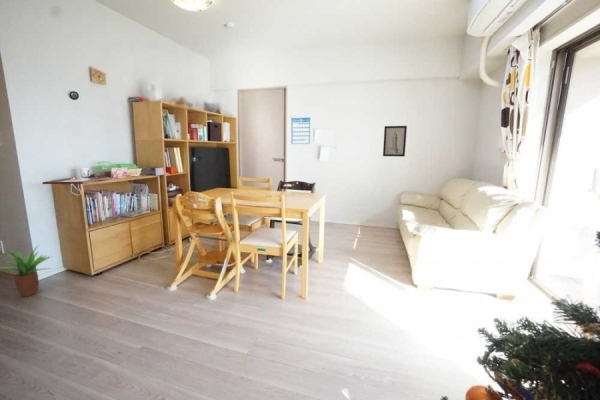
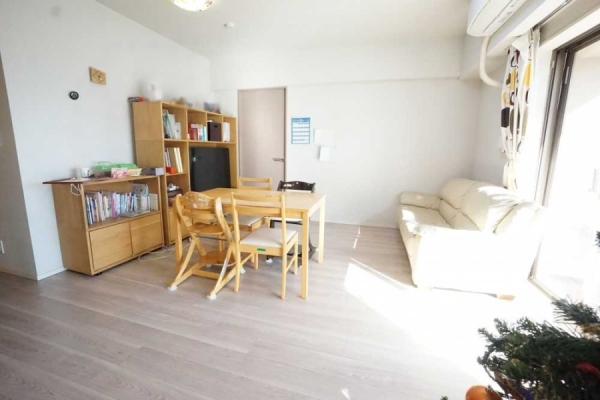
- potted plant [0,245,53,298]
- wall art [382,125,408,157]
